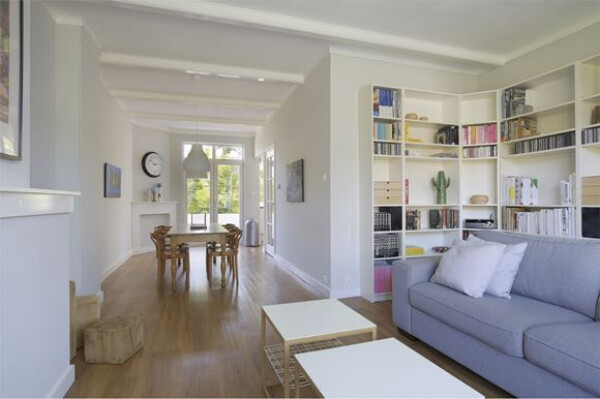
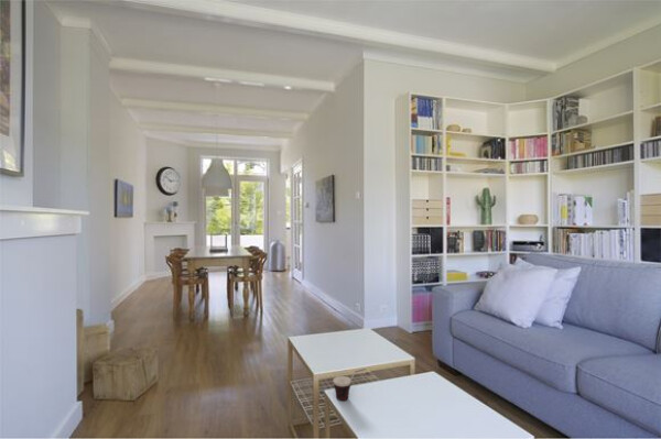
+ cup [332,367,367,402]
